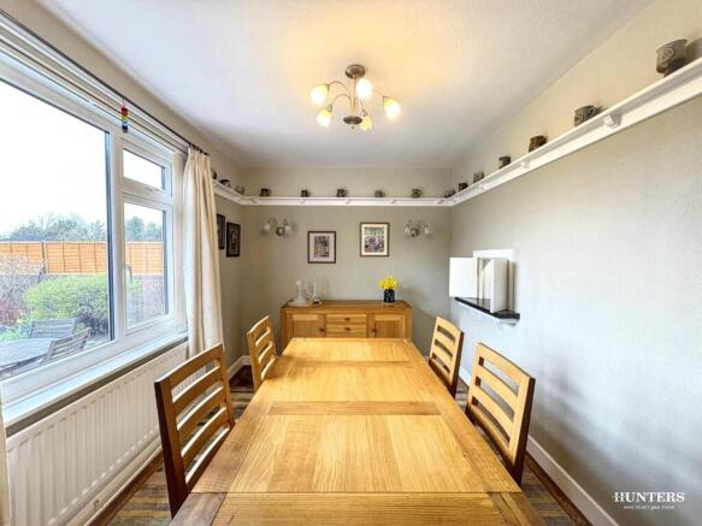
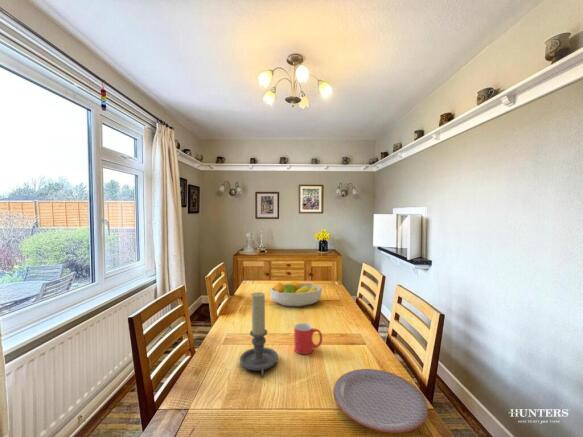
+ plate [333,368,429,434]
+ candle holder [239,291,279,378]
+ mug [293,322,323,355]
+ fruit bowl [269,279,323,308]
